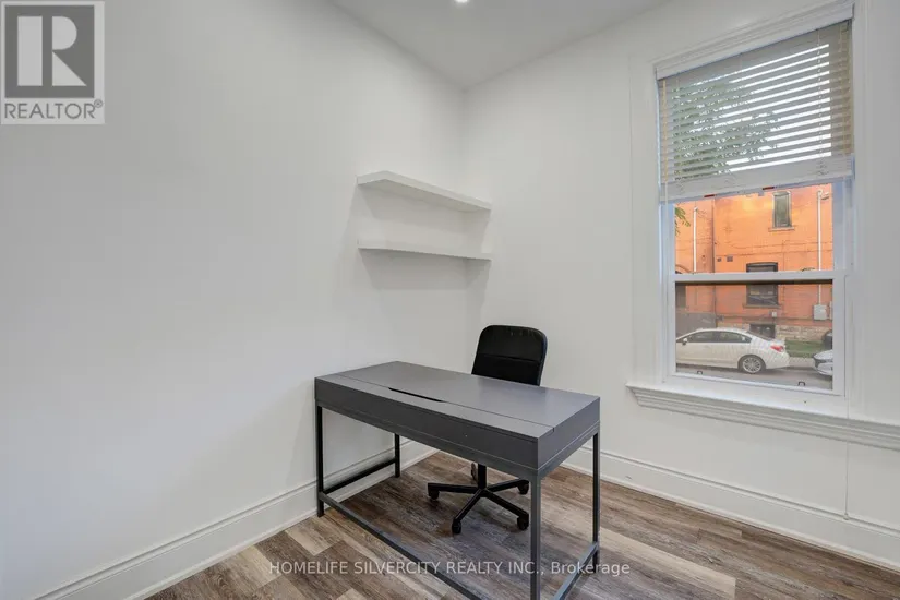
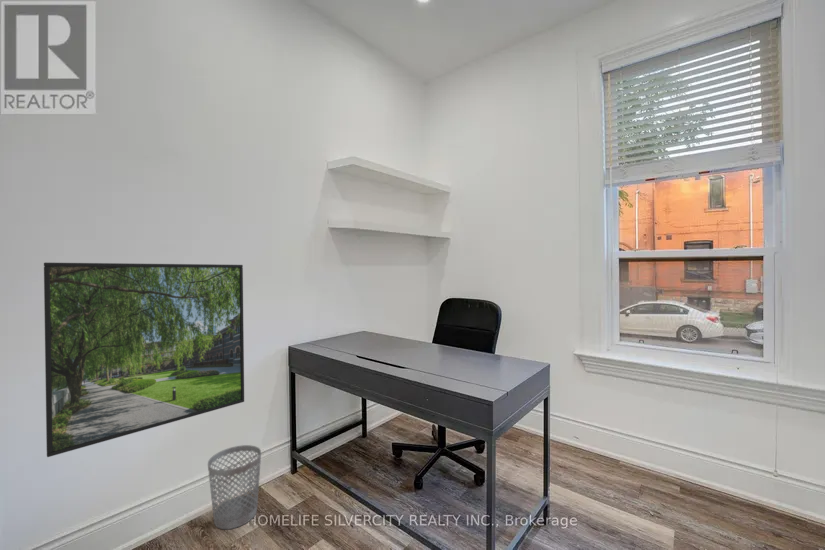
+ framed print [43,262,245,458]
+ wastebasket [207,444,262,530]
